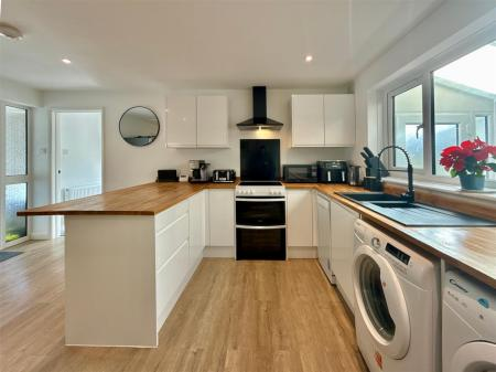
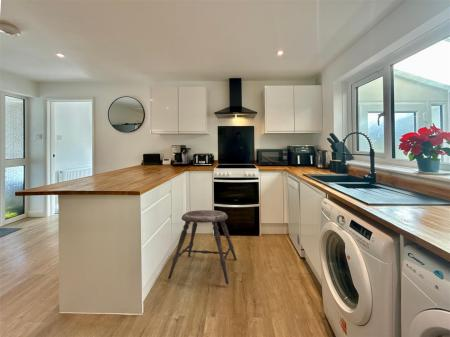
+ stool [167,209,238,285]
